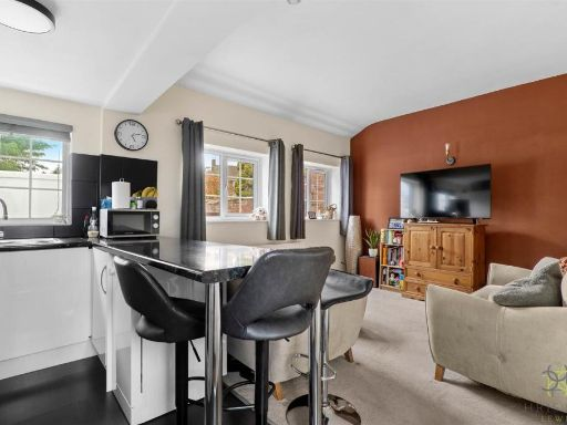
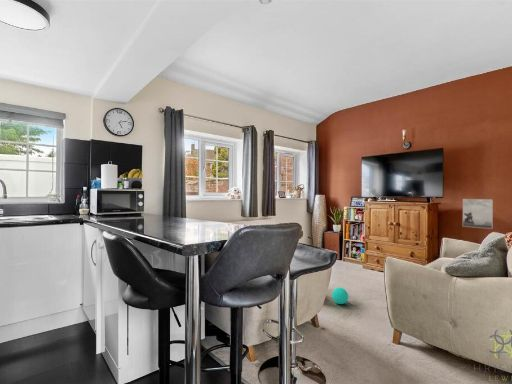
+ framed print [462,198,494,230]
+ ball [331,286,353,305]
